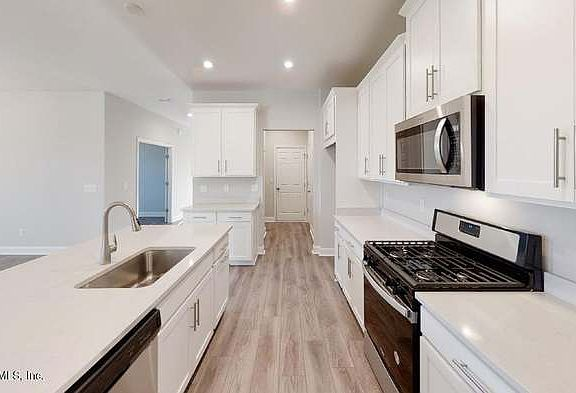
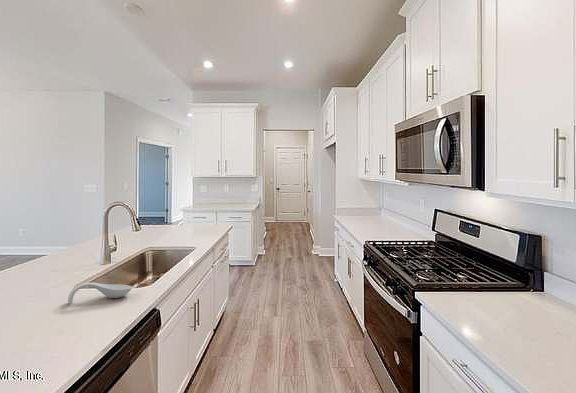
+ spoon rest [67,282,133,305]
